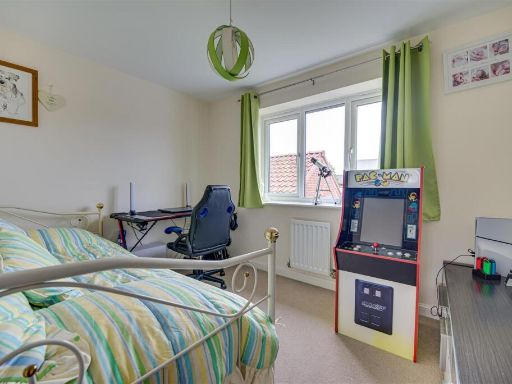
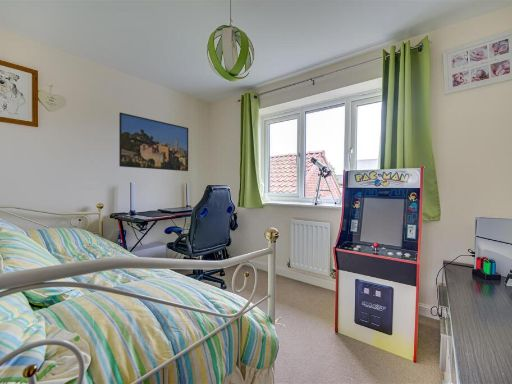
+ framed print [118,111,189,172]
